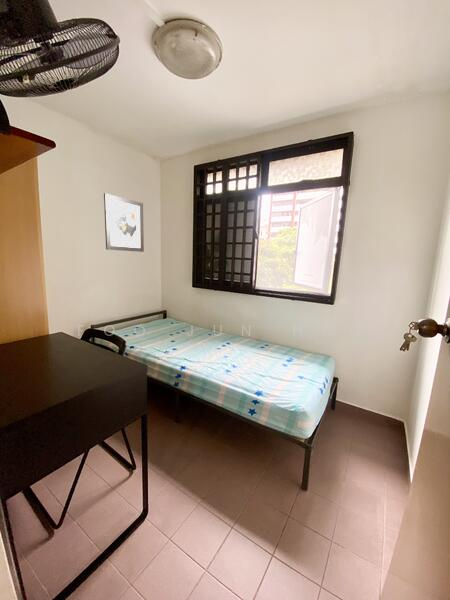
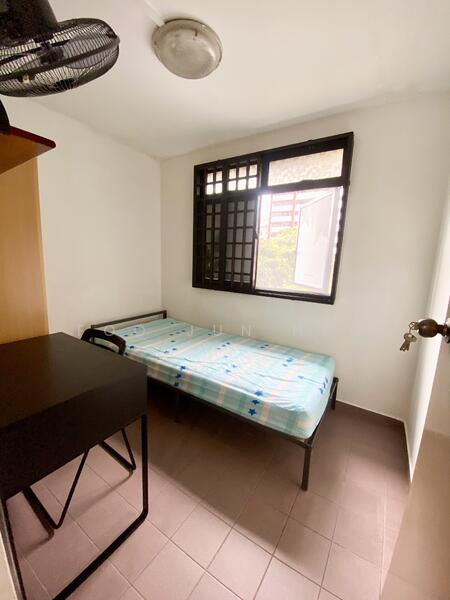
- wall art [103,192,145,253]
